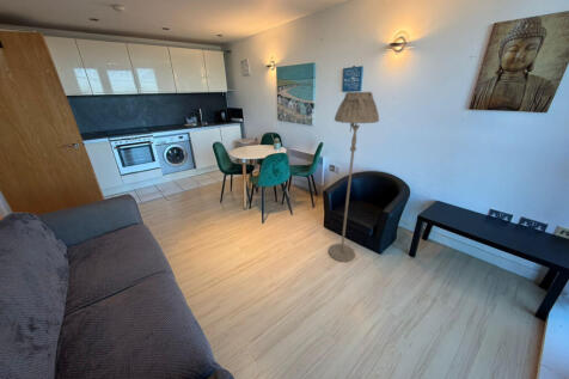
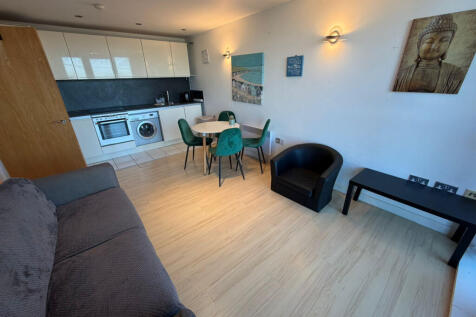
- floor lamp [328,91,380,263]
